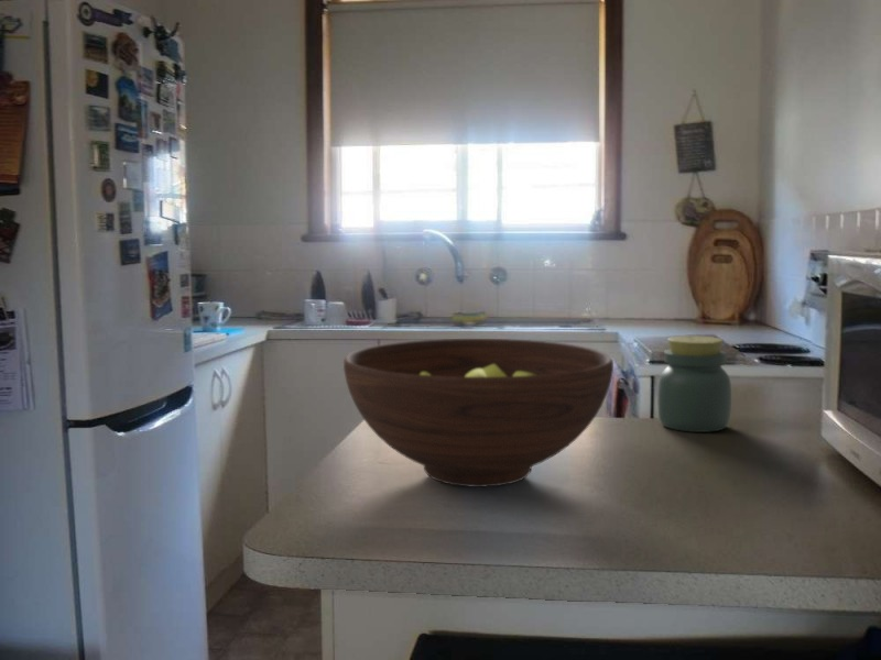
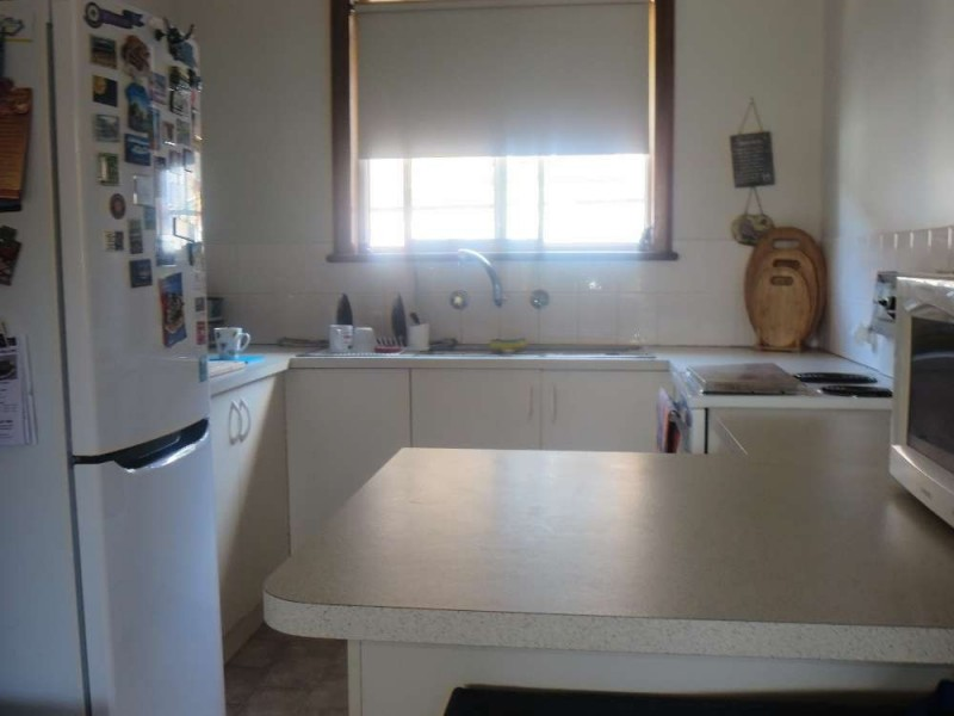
- jar [656,334,732,433]
- fruit bowl [342,338,614,488]
